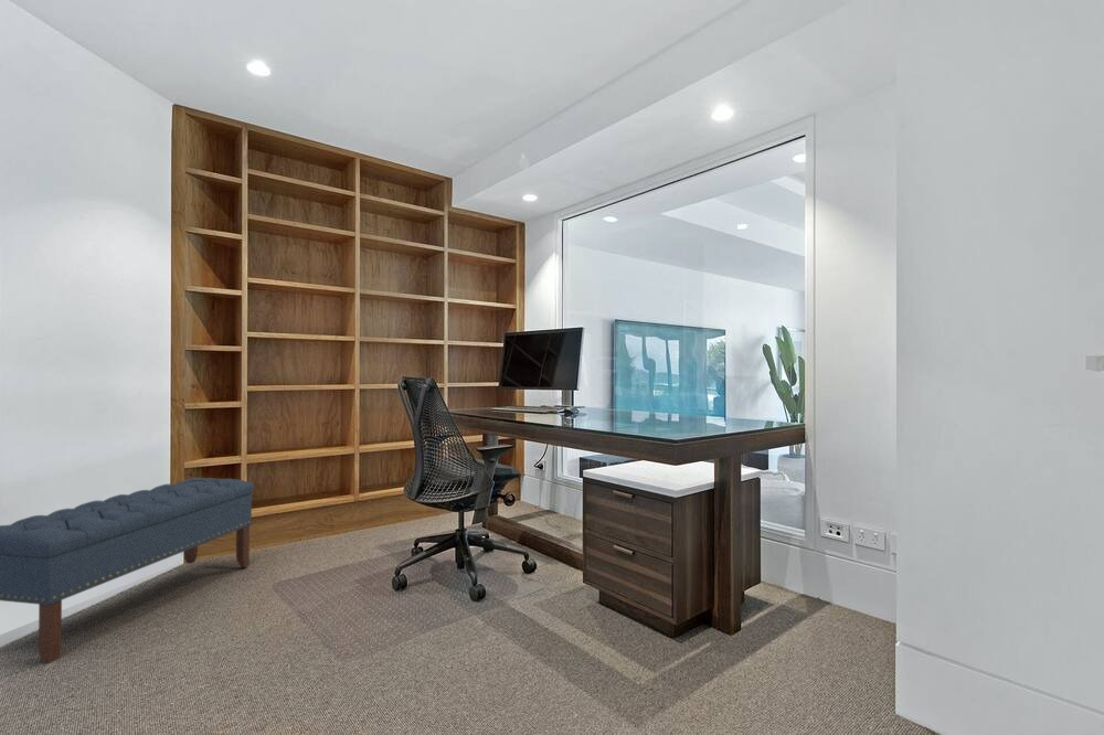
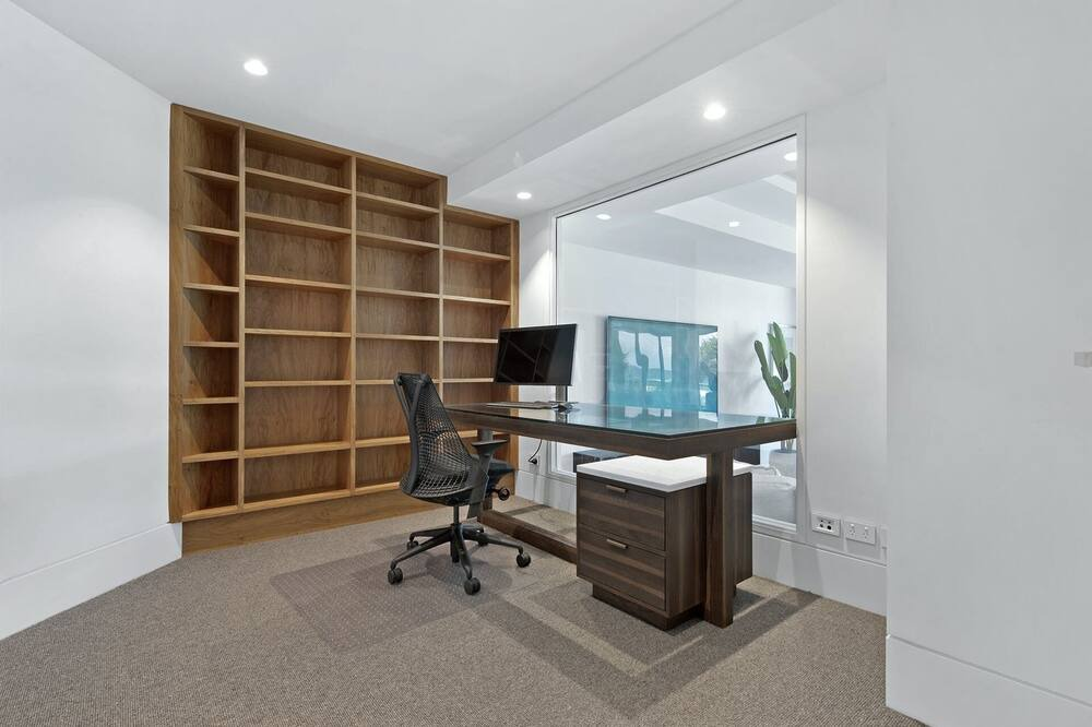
- bench [0,477,255,664]
